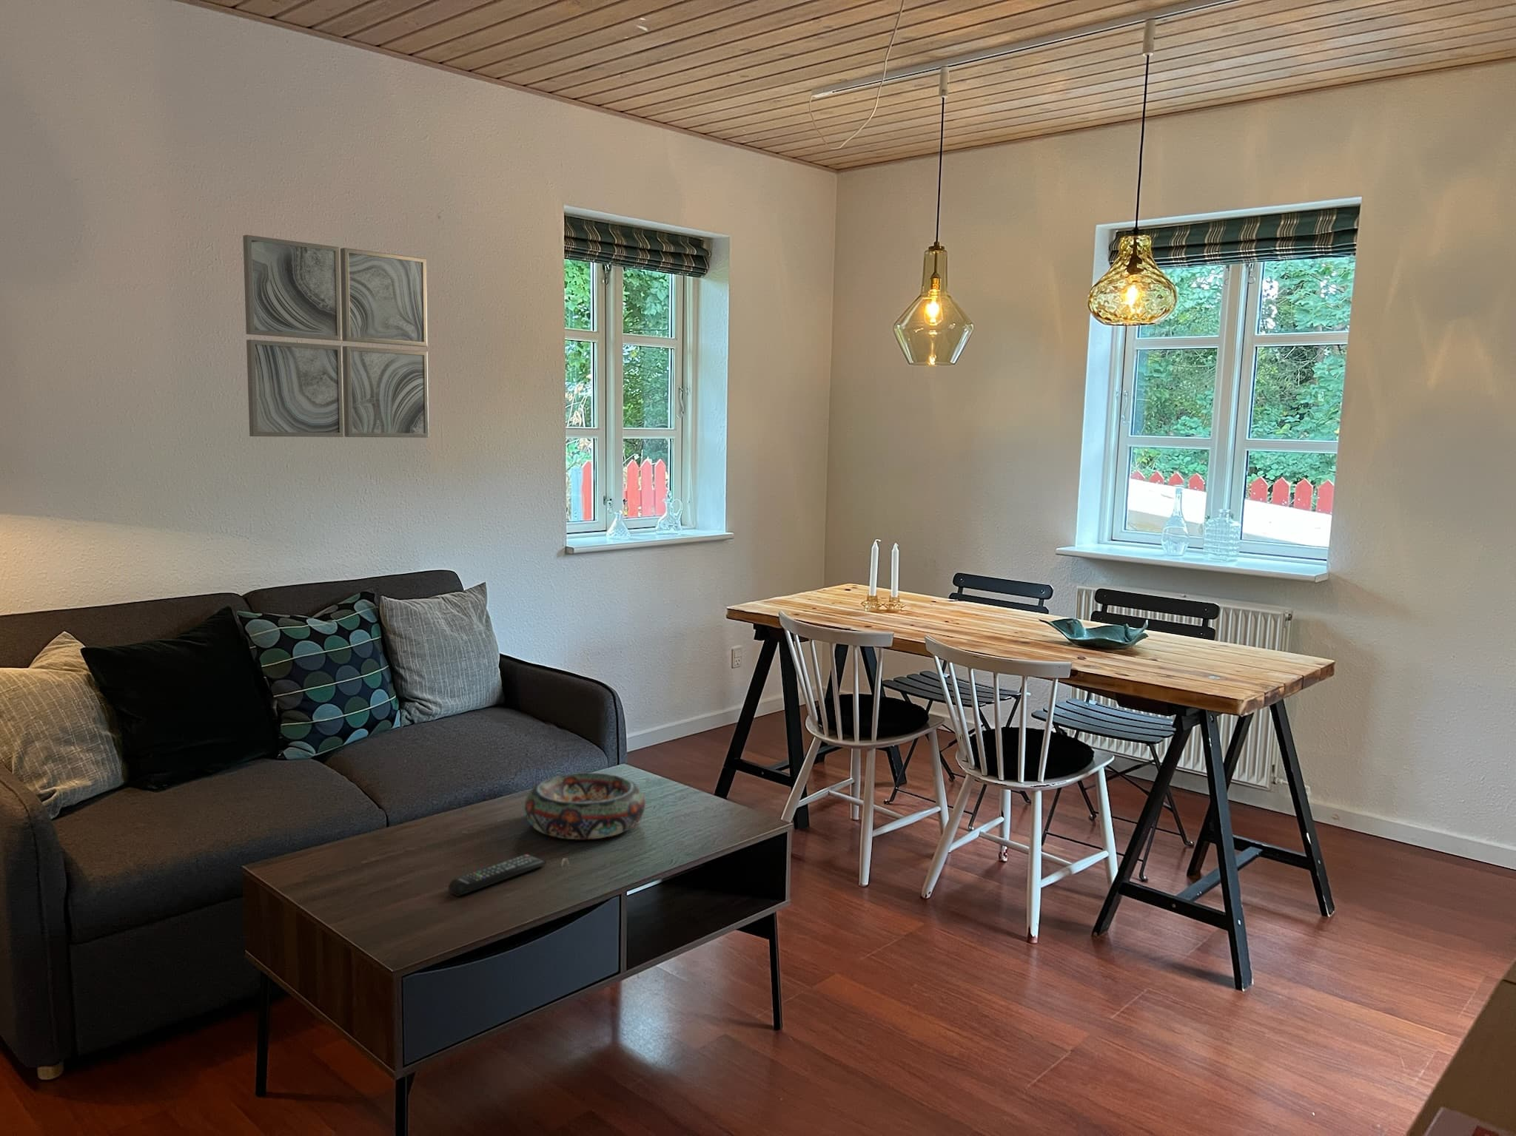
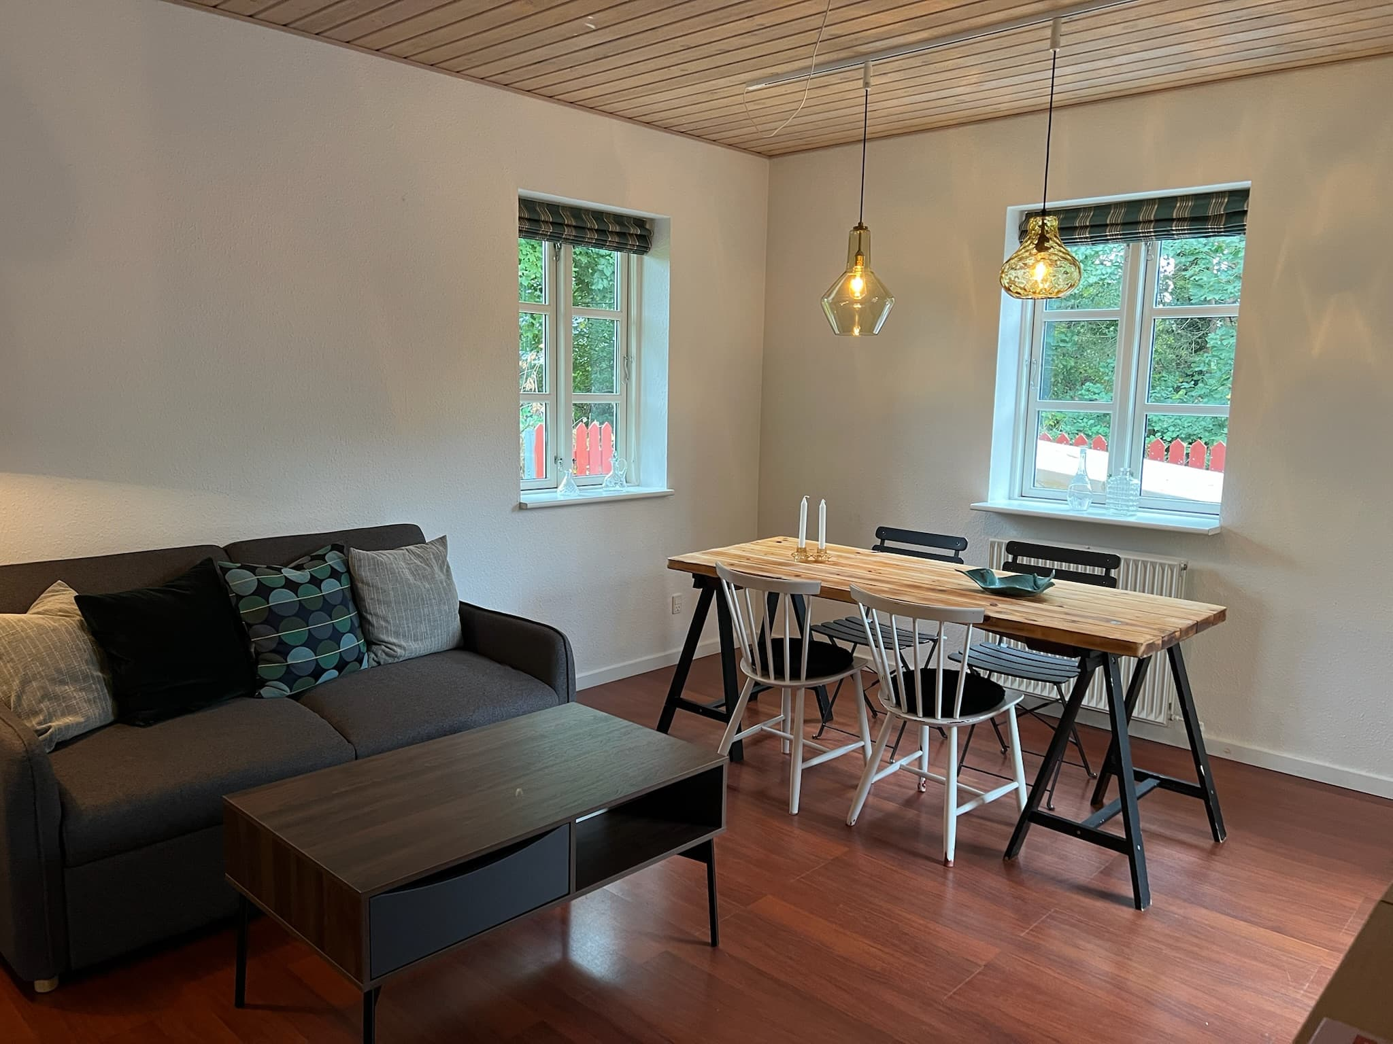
- remote control [448,853,547,897]
- decorative bowl [523,772,646,840]
- wall art [242,234,430,439]
